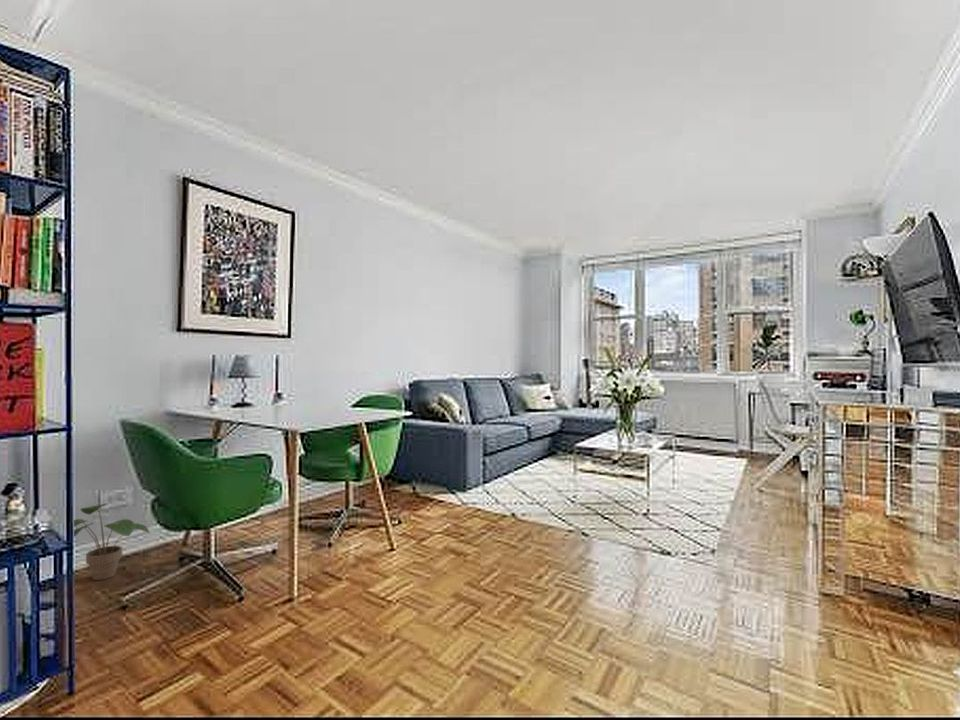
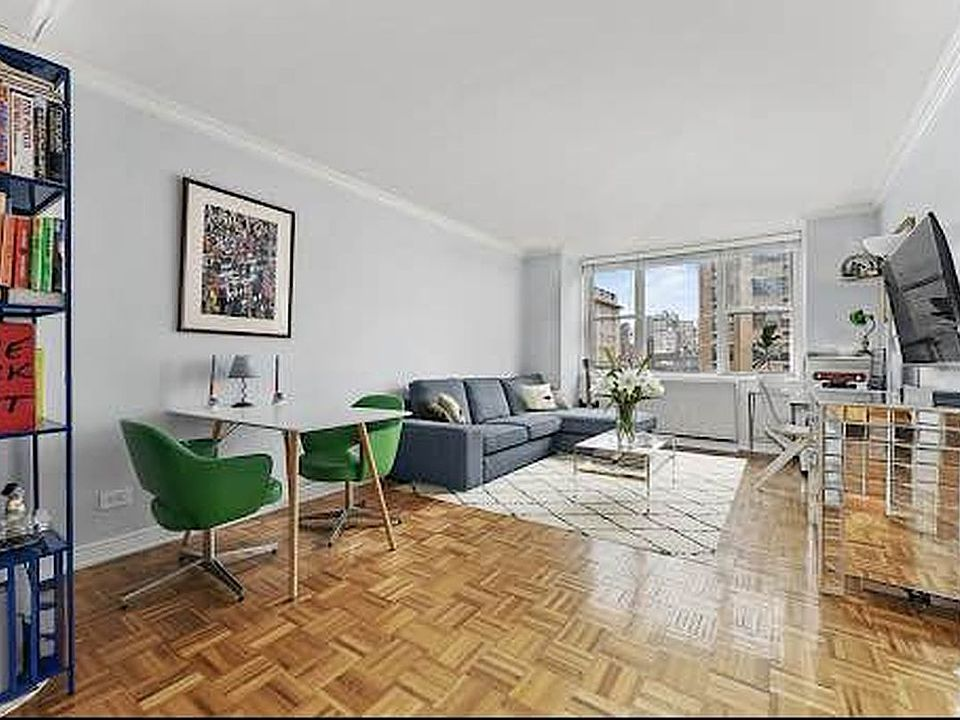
- potted plant [73,502,150,581]
